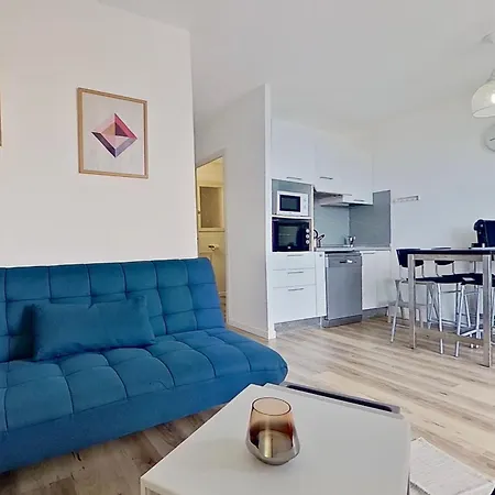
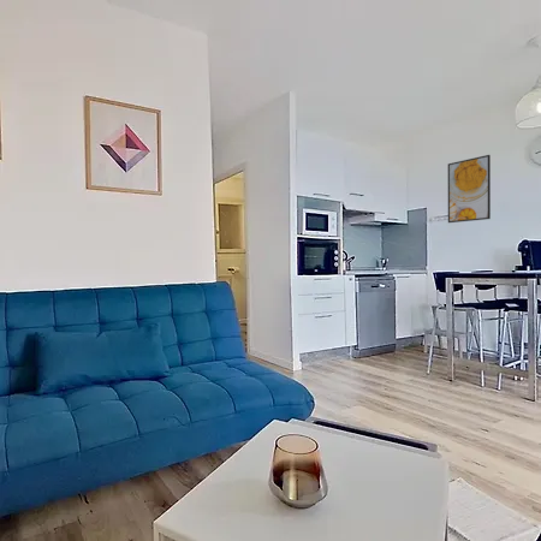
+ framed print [447,154,492,224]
